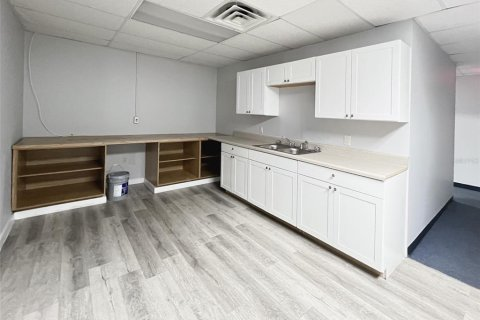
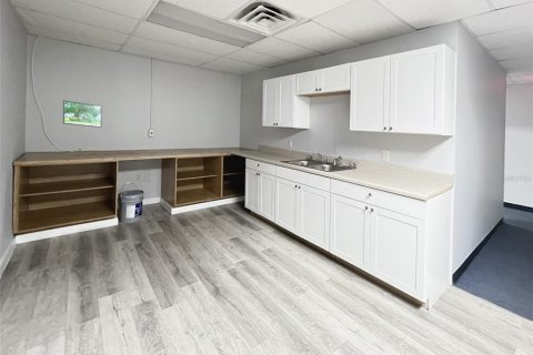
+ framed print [62,99,103,129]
